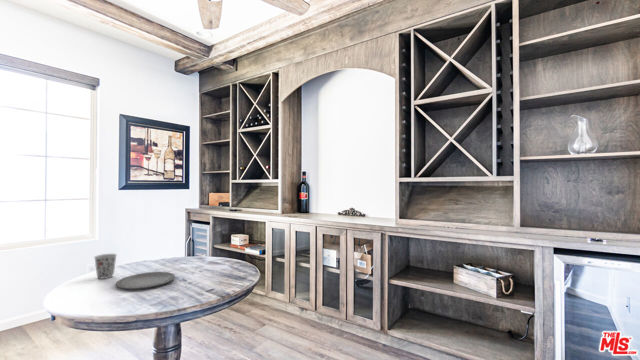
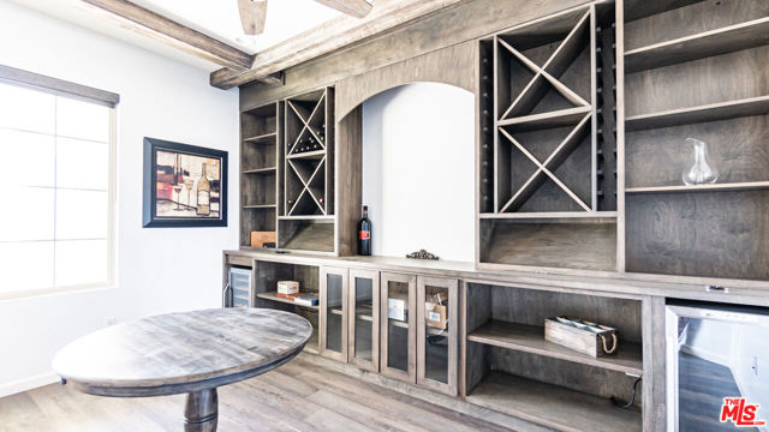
- plate [115,271,176,290]
- cup [93,253,118,280]
